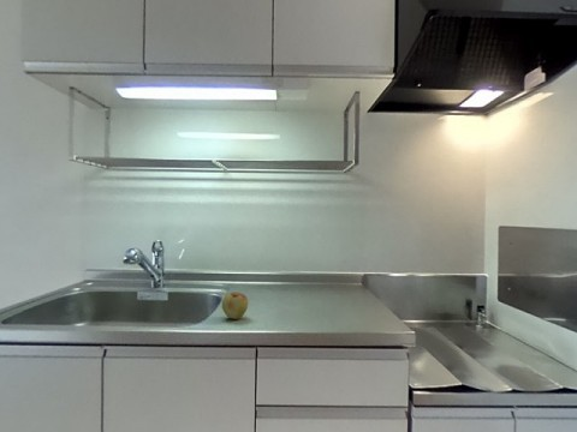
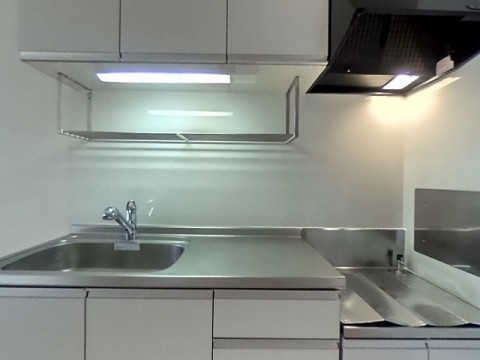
- apple [221,290,249,320]
